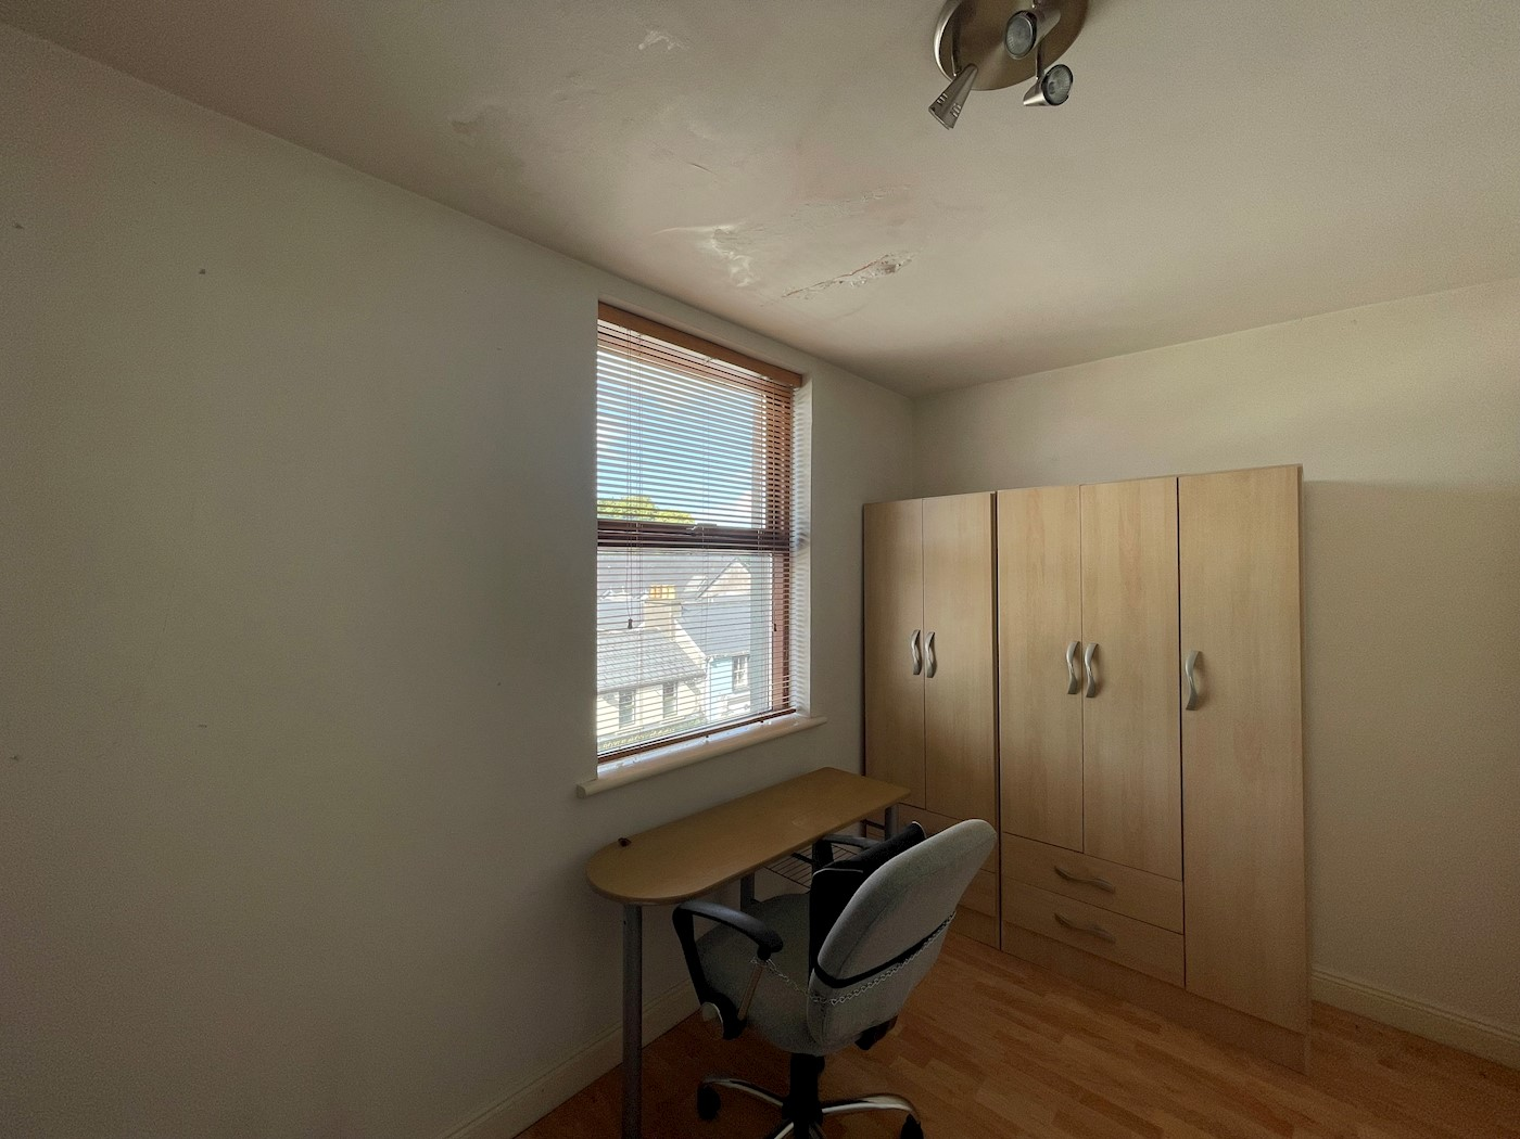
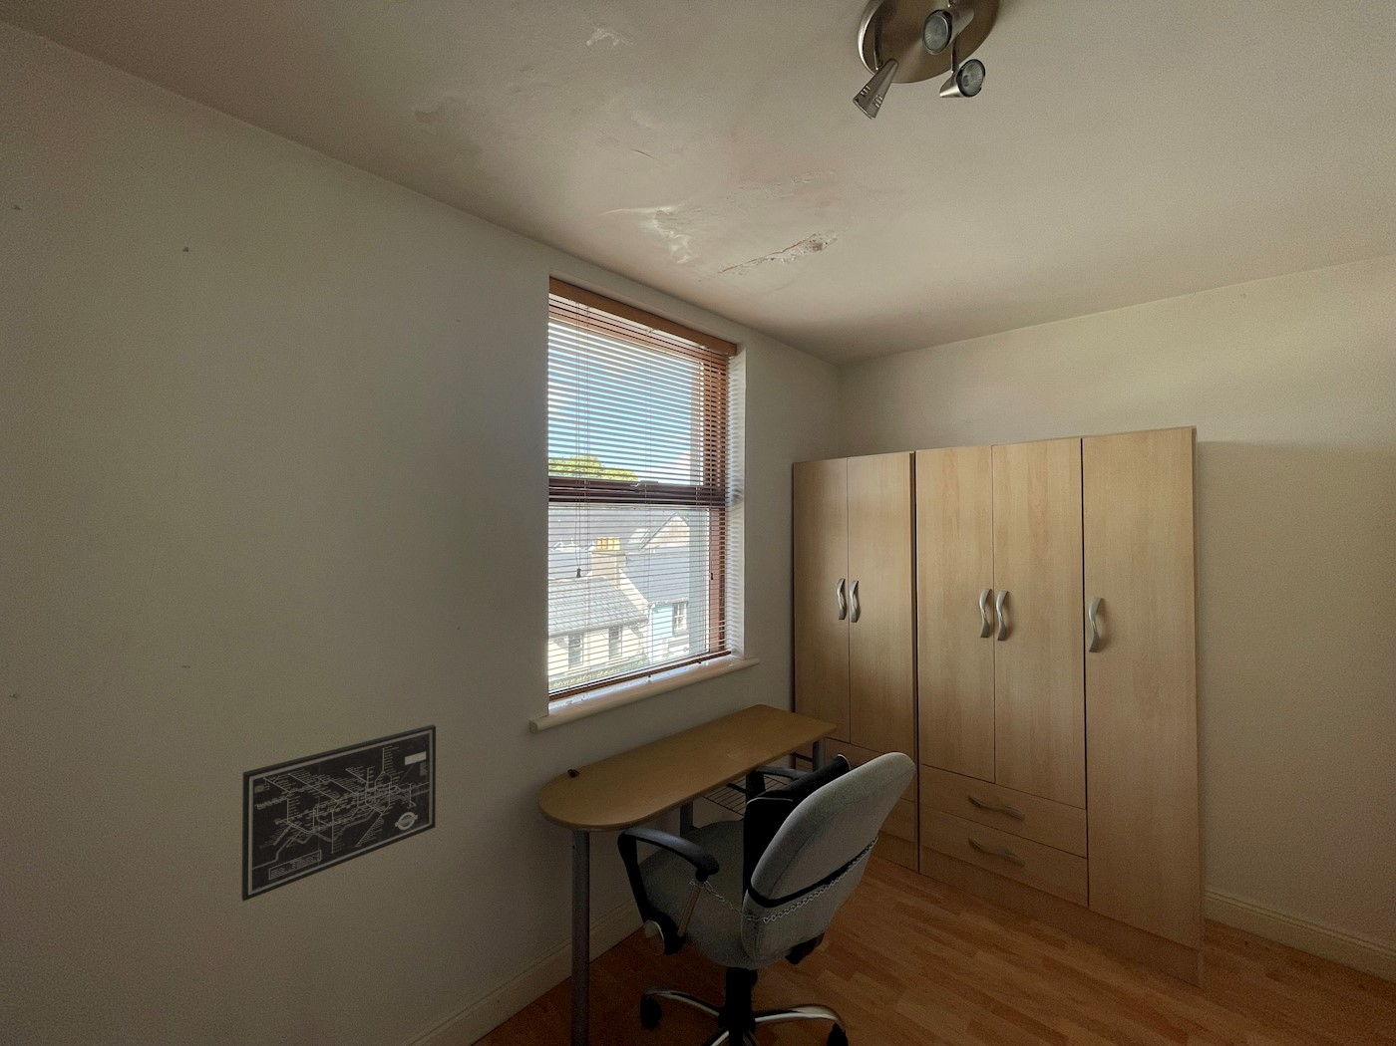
+ wall art [241,723,436,902]
